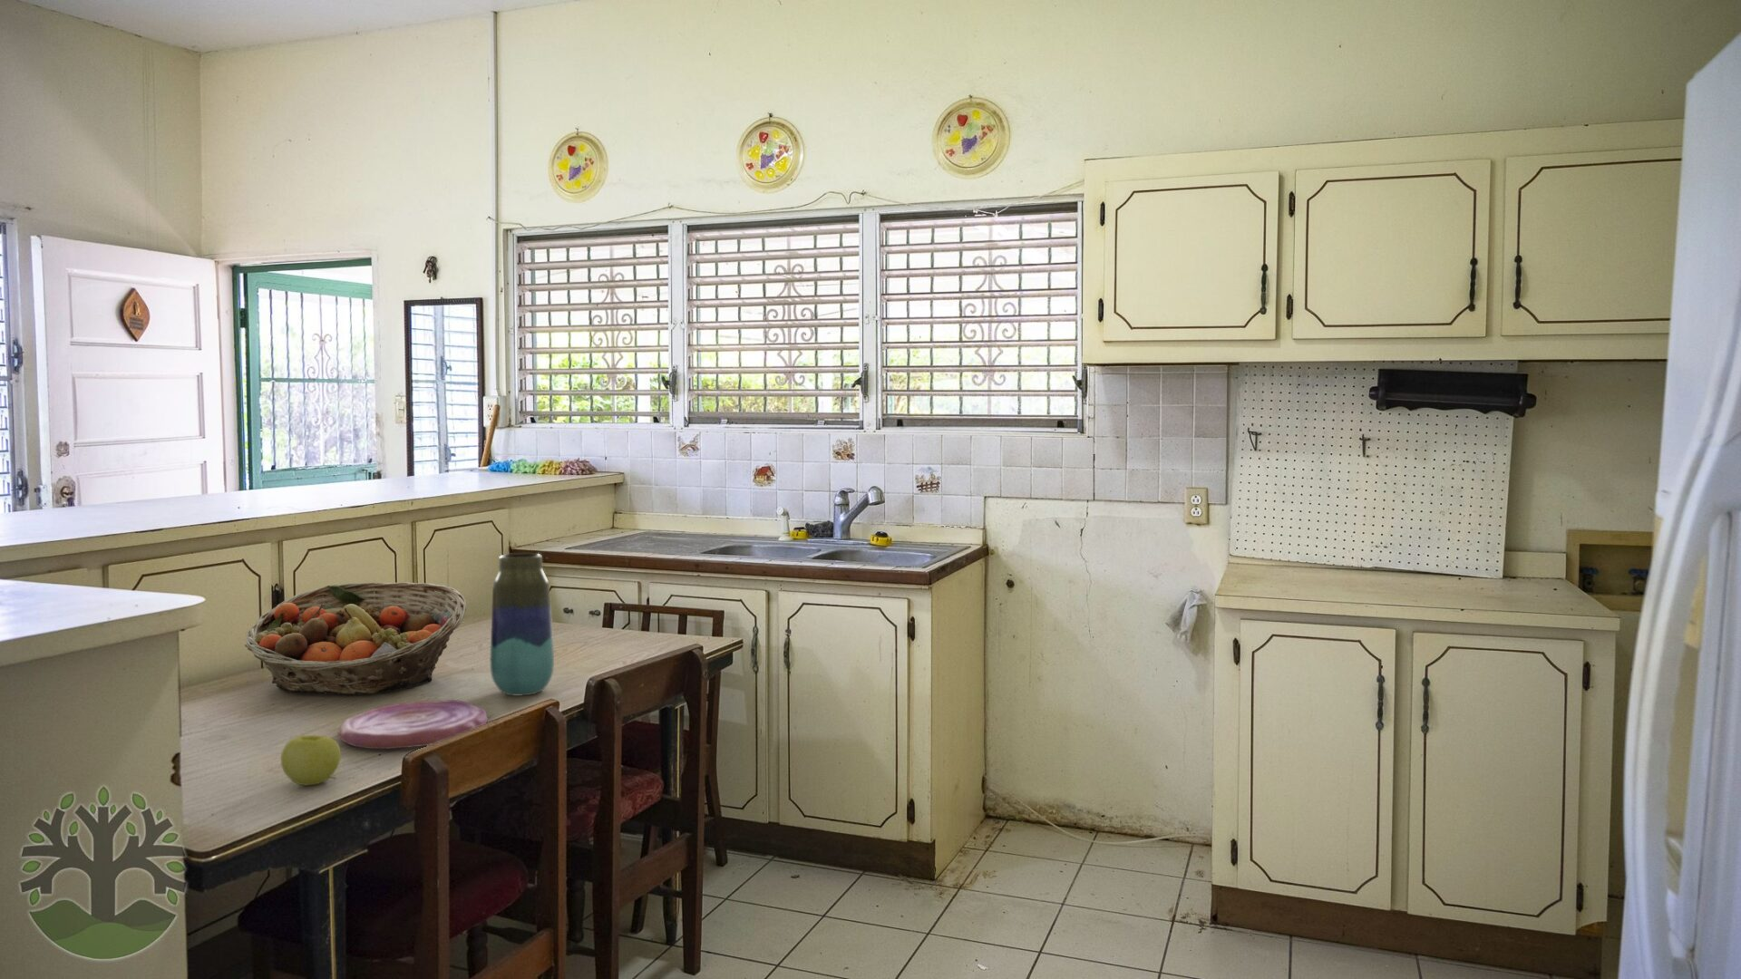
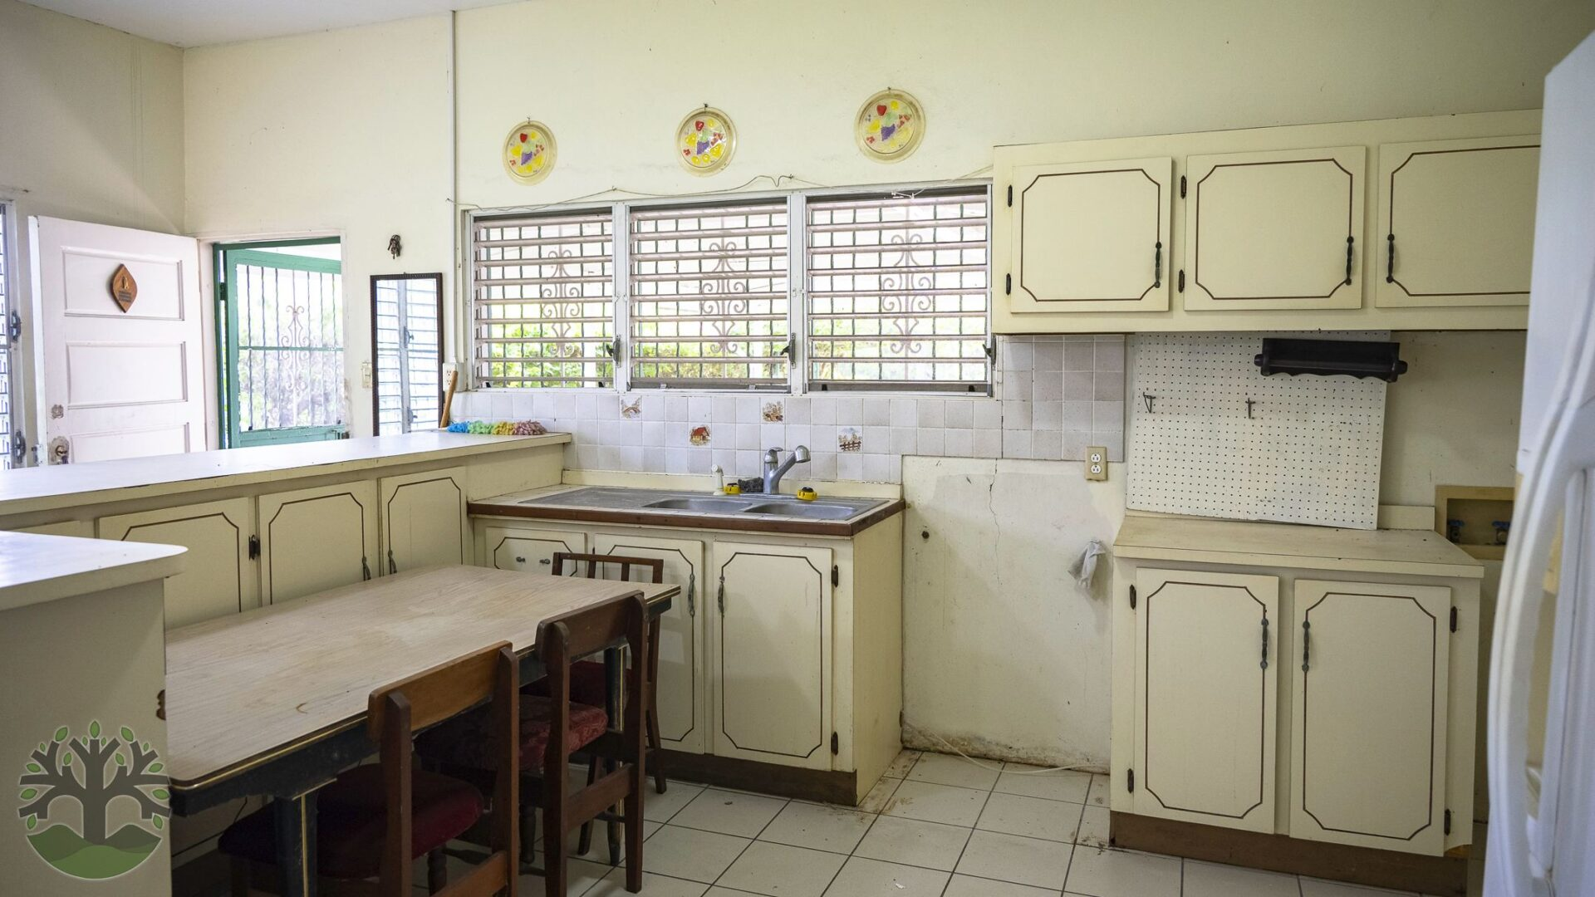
- apple [280,734,342,785]
- fruit basket [244,581,468,696]
- vase [489,552,555,696]
- plate [337,699,489,749]
